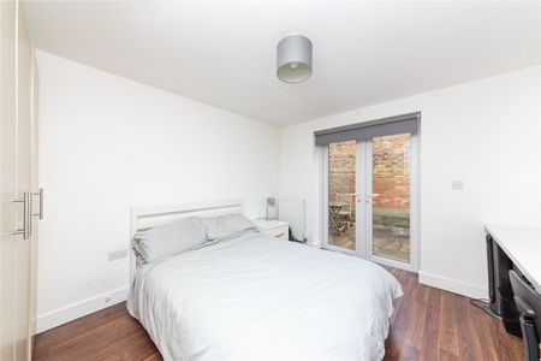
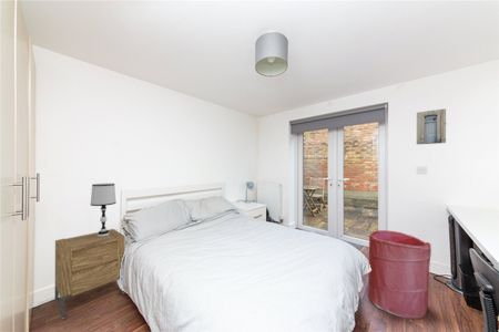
+ laundry hamper [367,229,432,320]
+ table lamp [90,183,118,237]
+ nightstand [54,228,126,320]
+ wall art [416,108,447,145]
